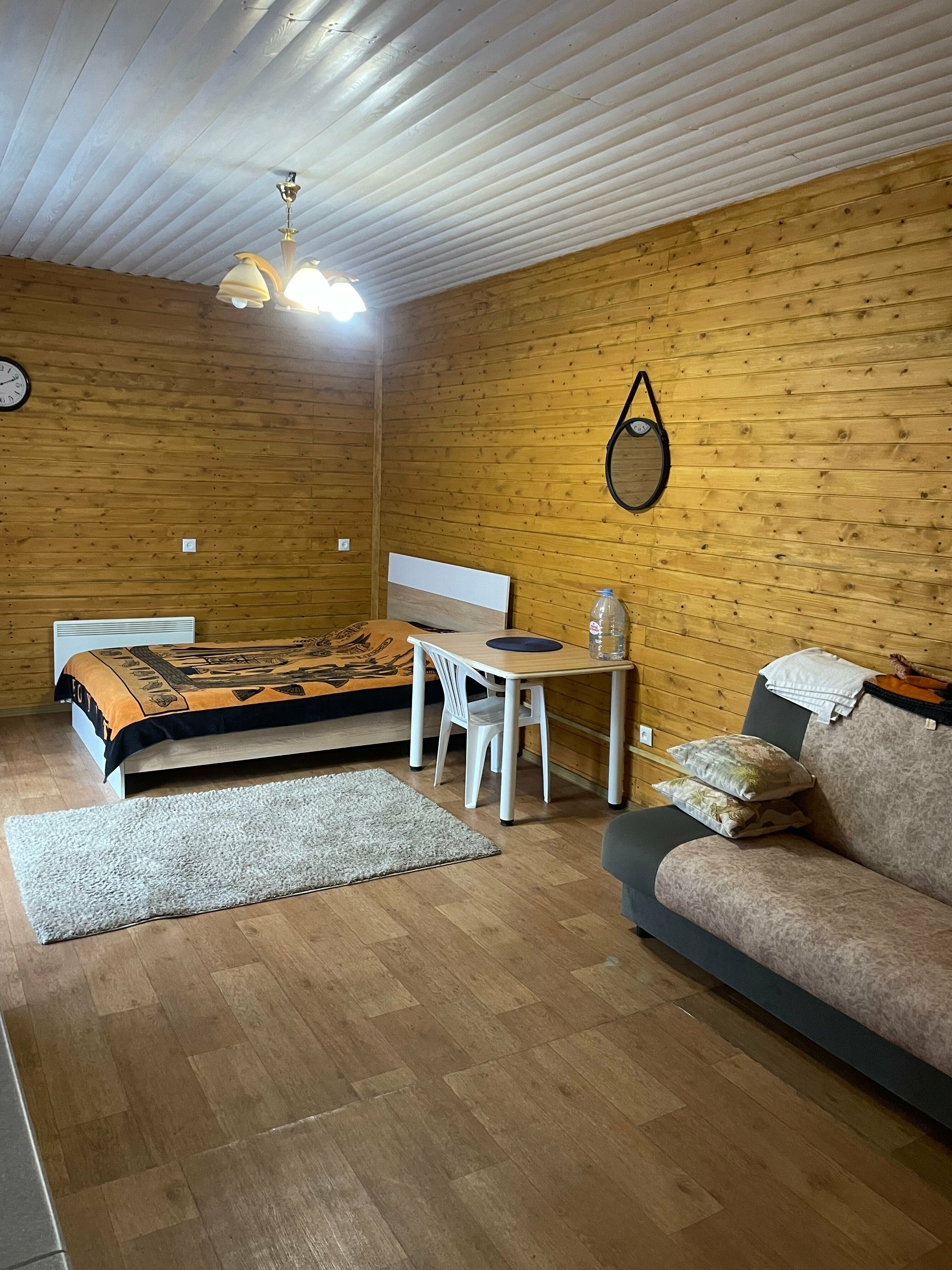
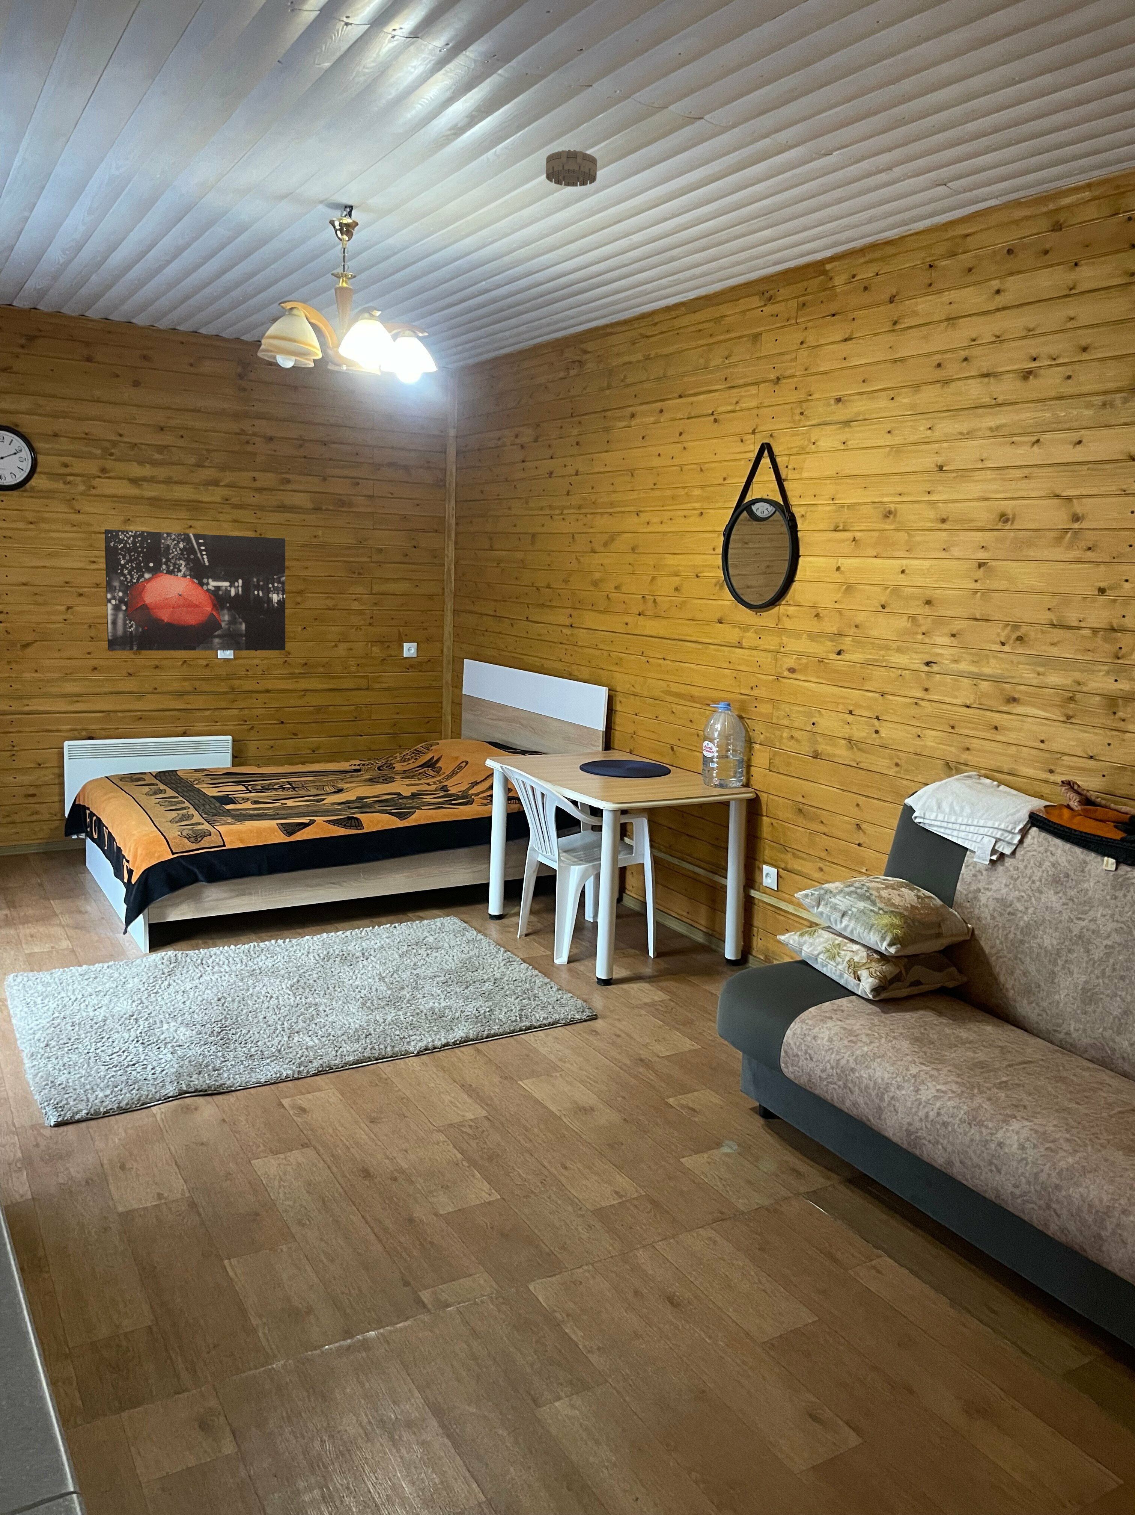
+ smoke detector [545,149,597,187]
+ wall art [104,528,286,651]
